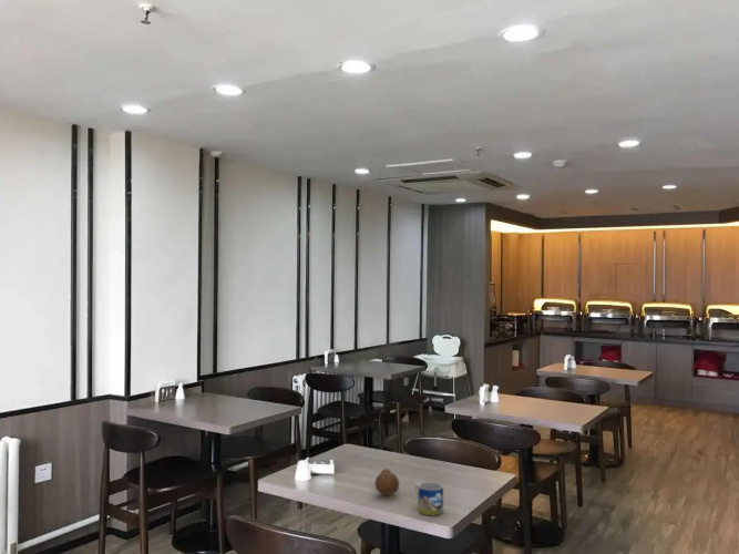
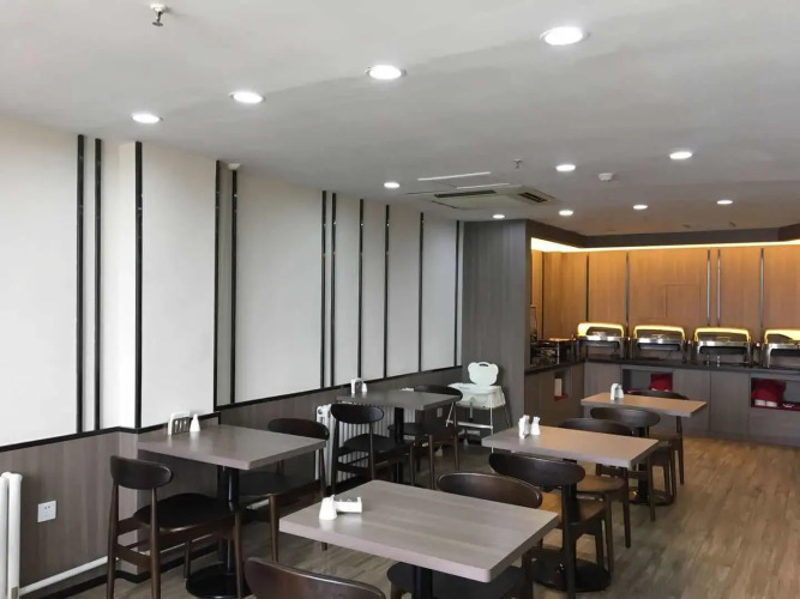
- fruit [373,468,400,496]
- mug [412,481,444,516]
